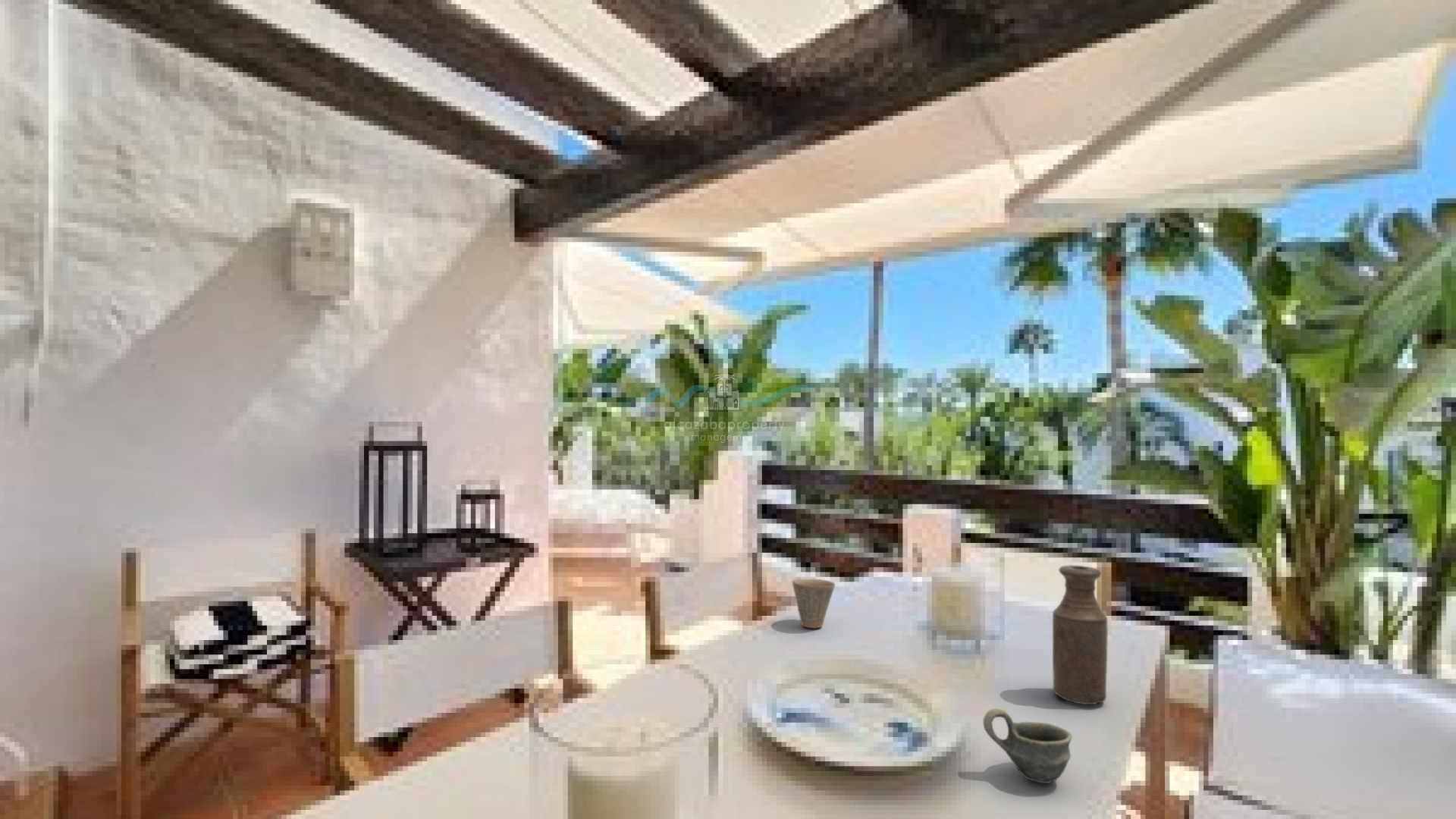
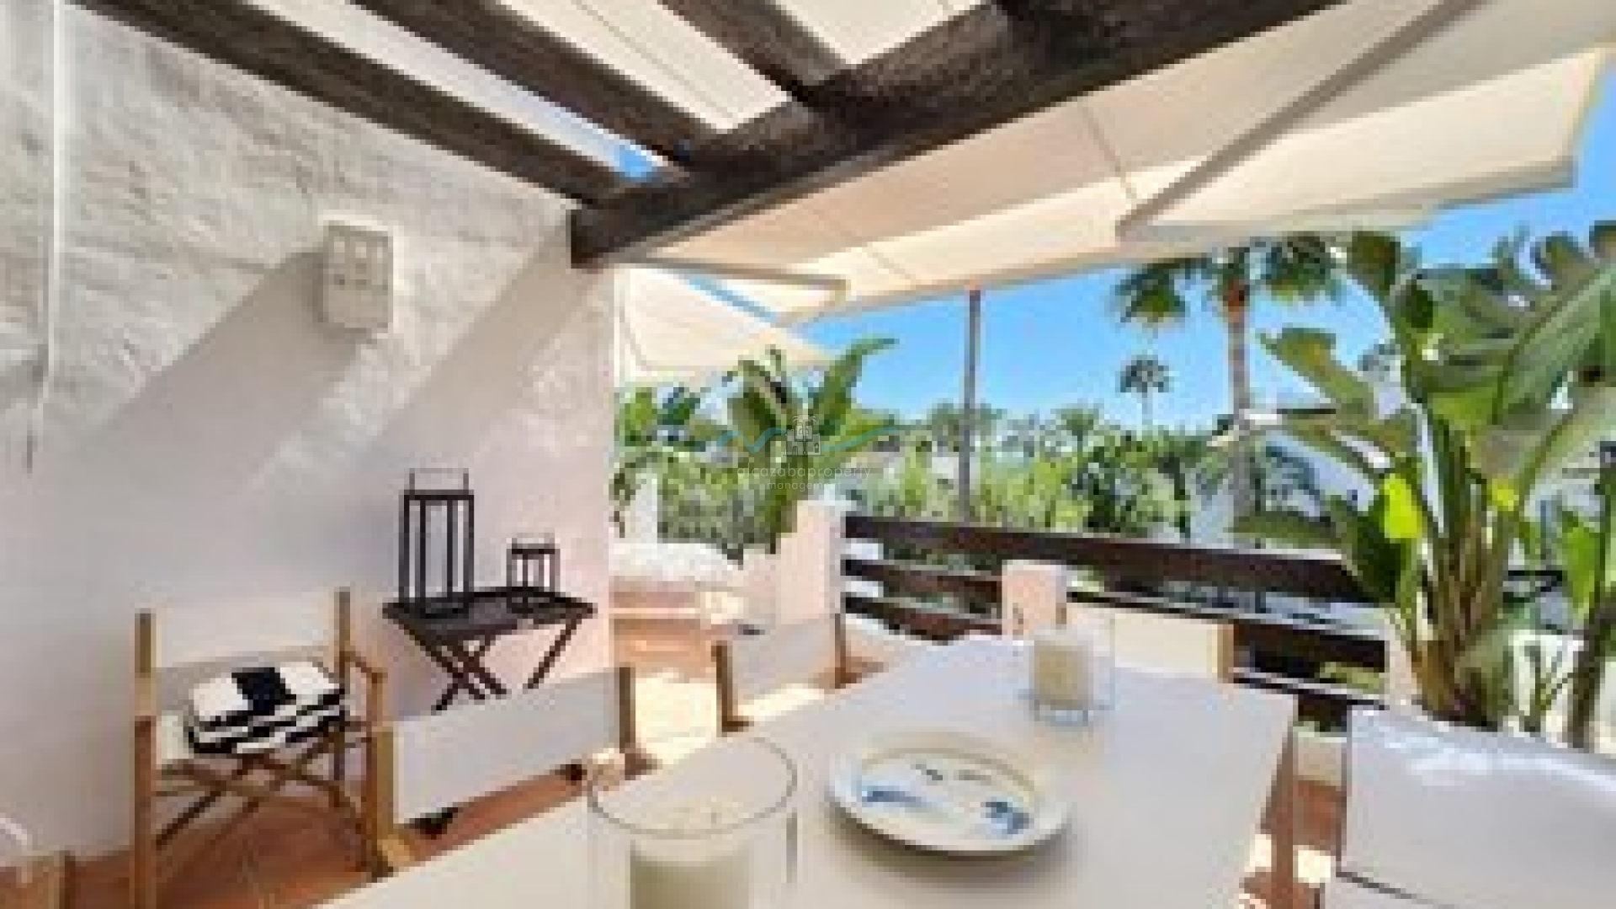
- cup [982,708,1073,784]
- bottle [1052,564,1109,705]
- cup [792,578,836,629]
